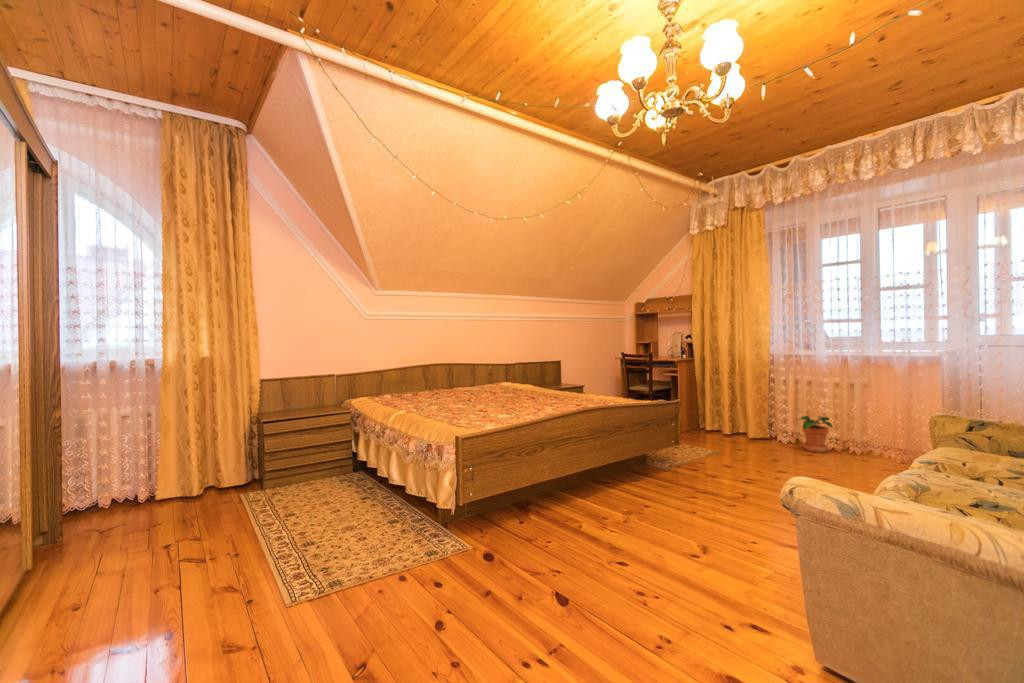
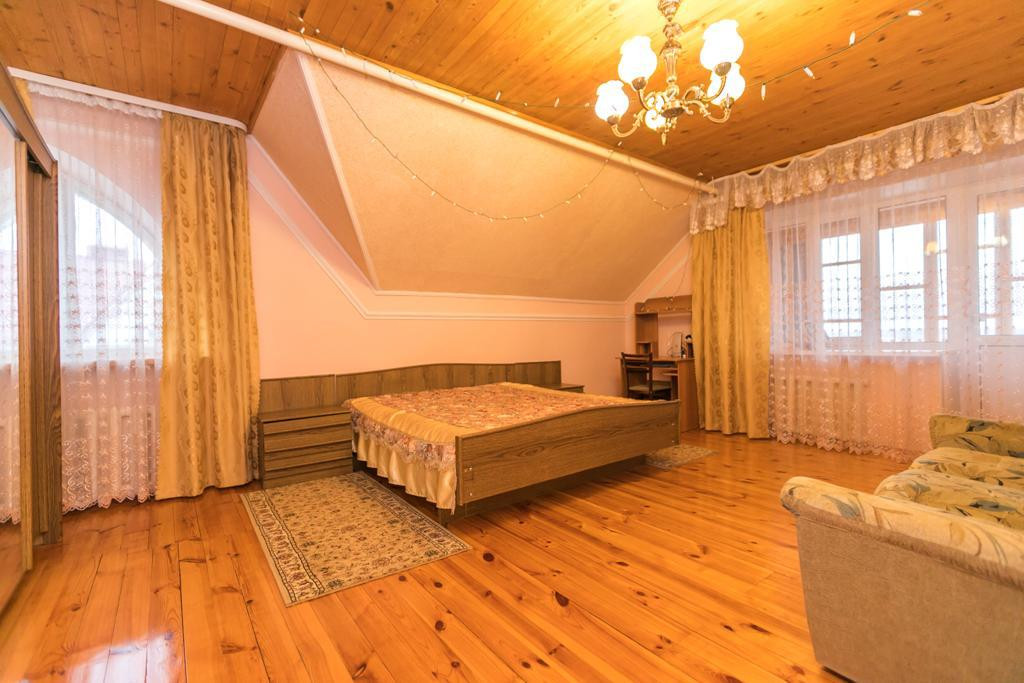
- potted plant [797,415,834,454]
